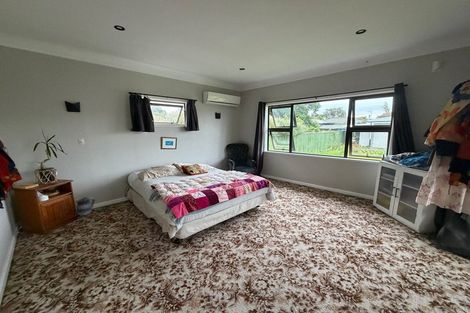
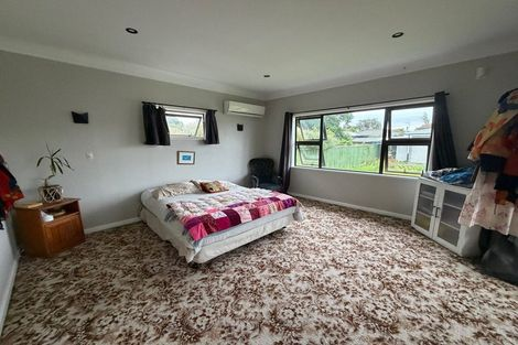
- ceramic jug [75,196,96,216]
